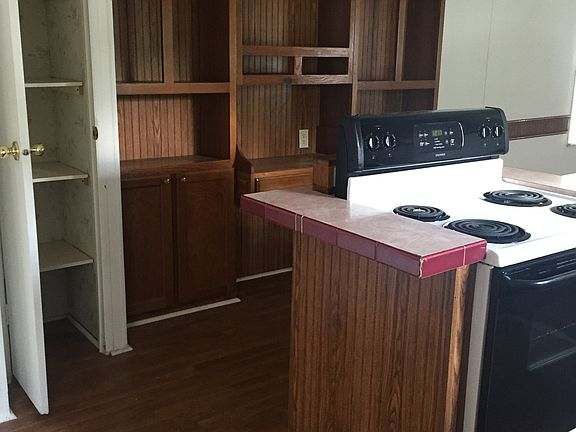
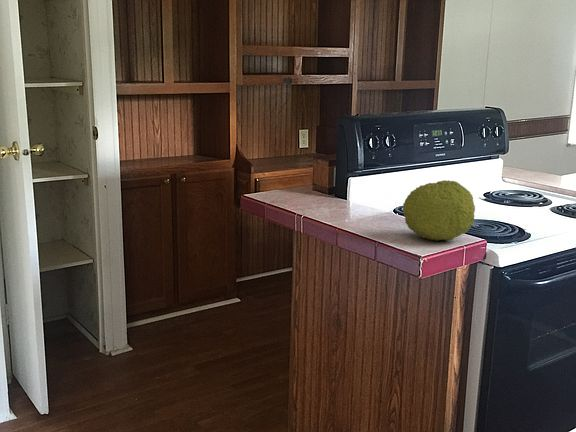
+ fruit [402,179,476,242]
